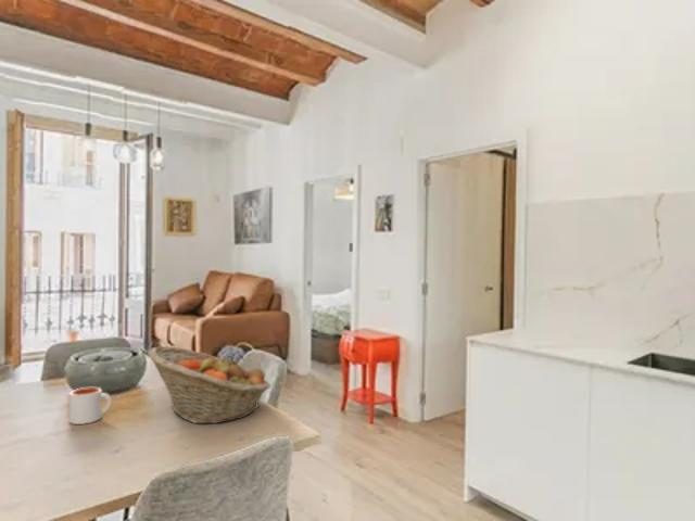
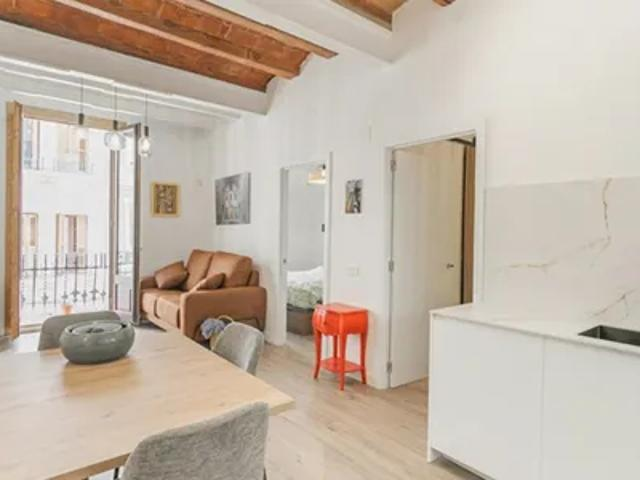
- mug [68,386,113,425]
- fruit basket [147,345,271,424]
